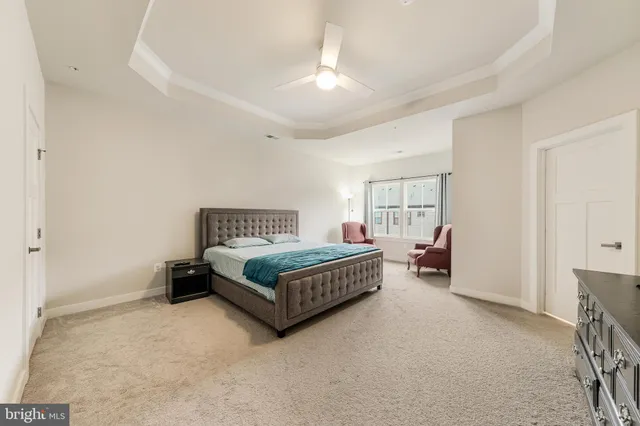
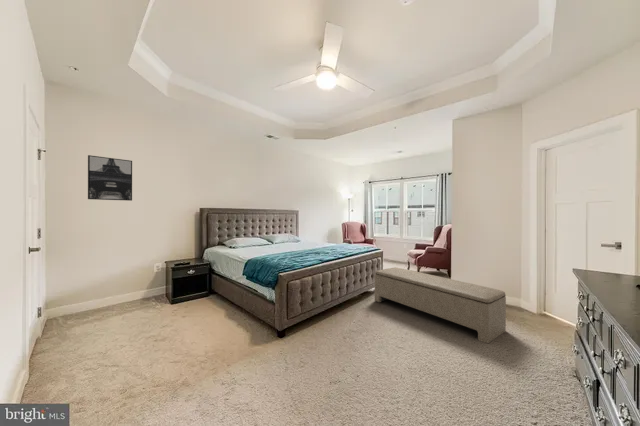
+ wall art [87,154,133,202]
+ bench [374,266,507,344]
